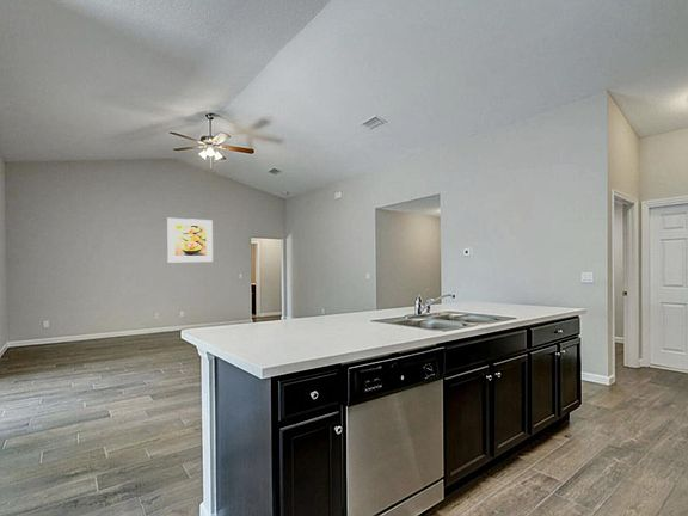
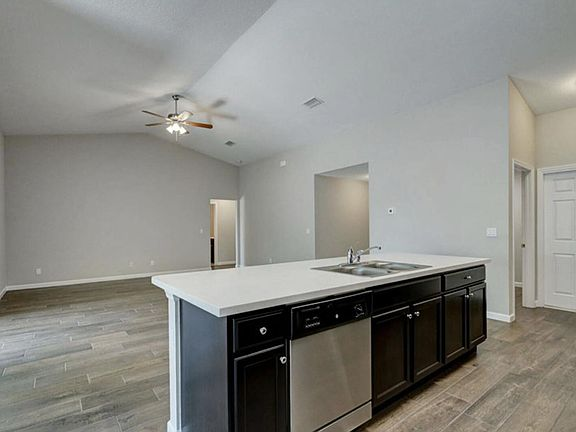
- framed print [166,217,214,263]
